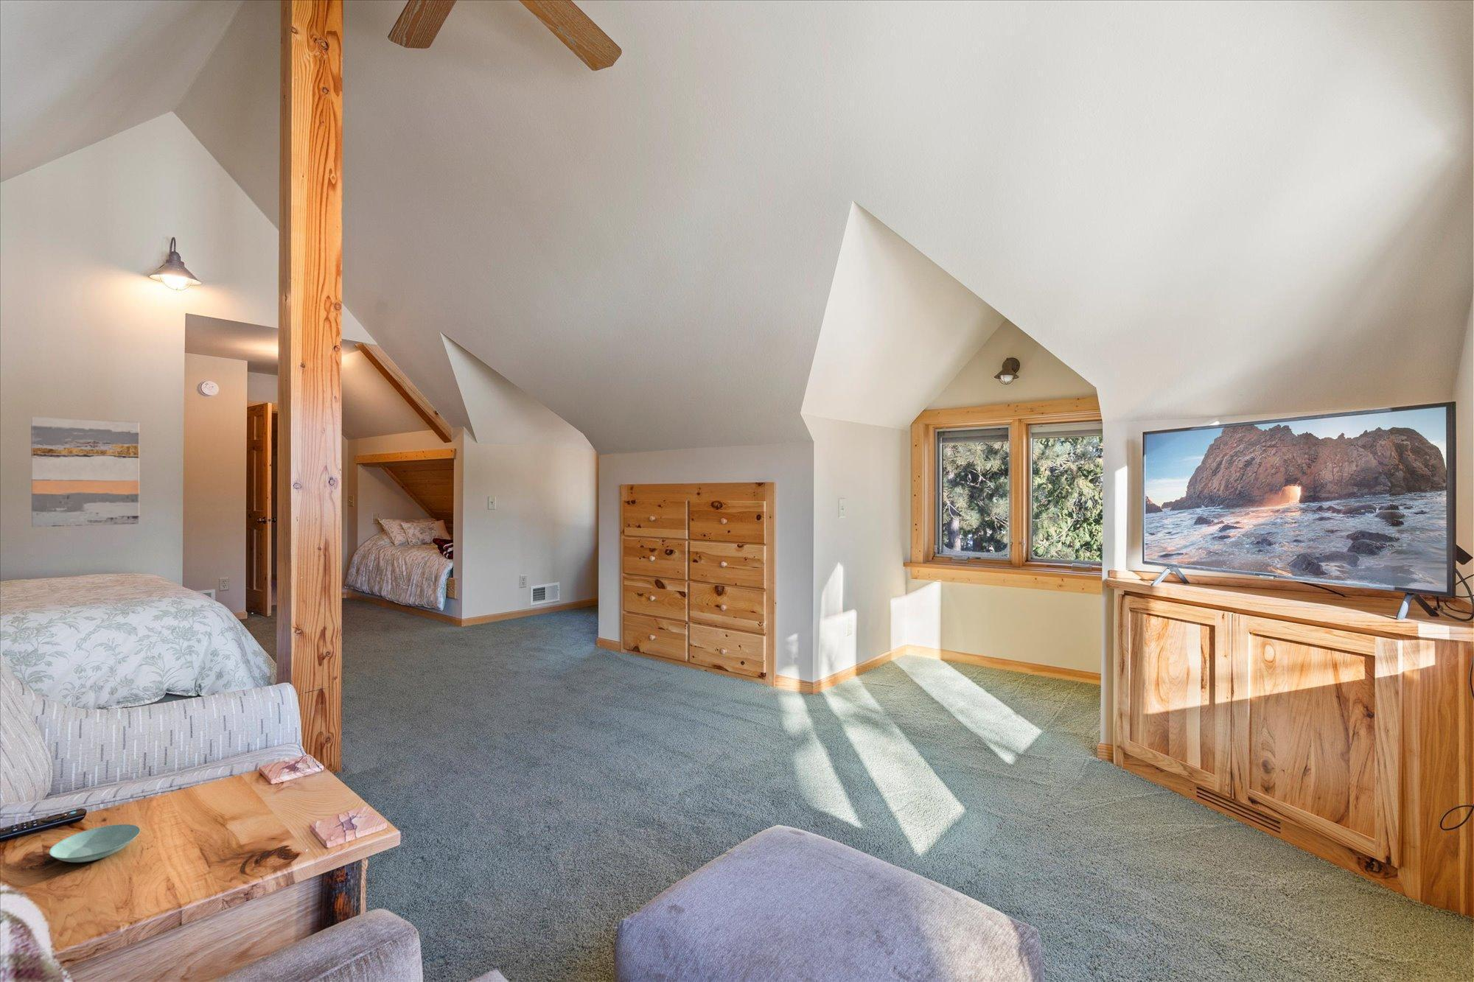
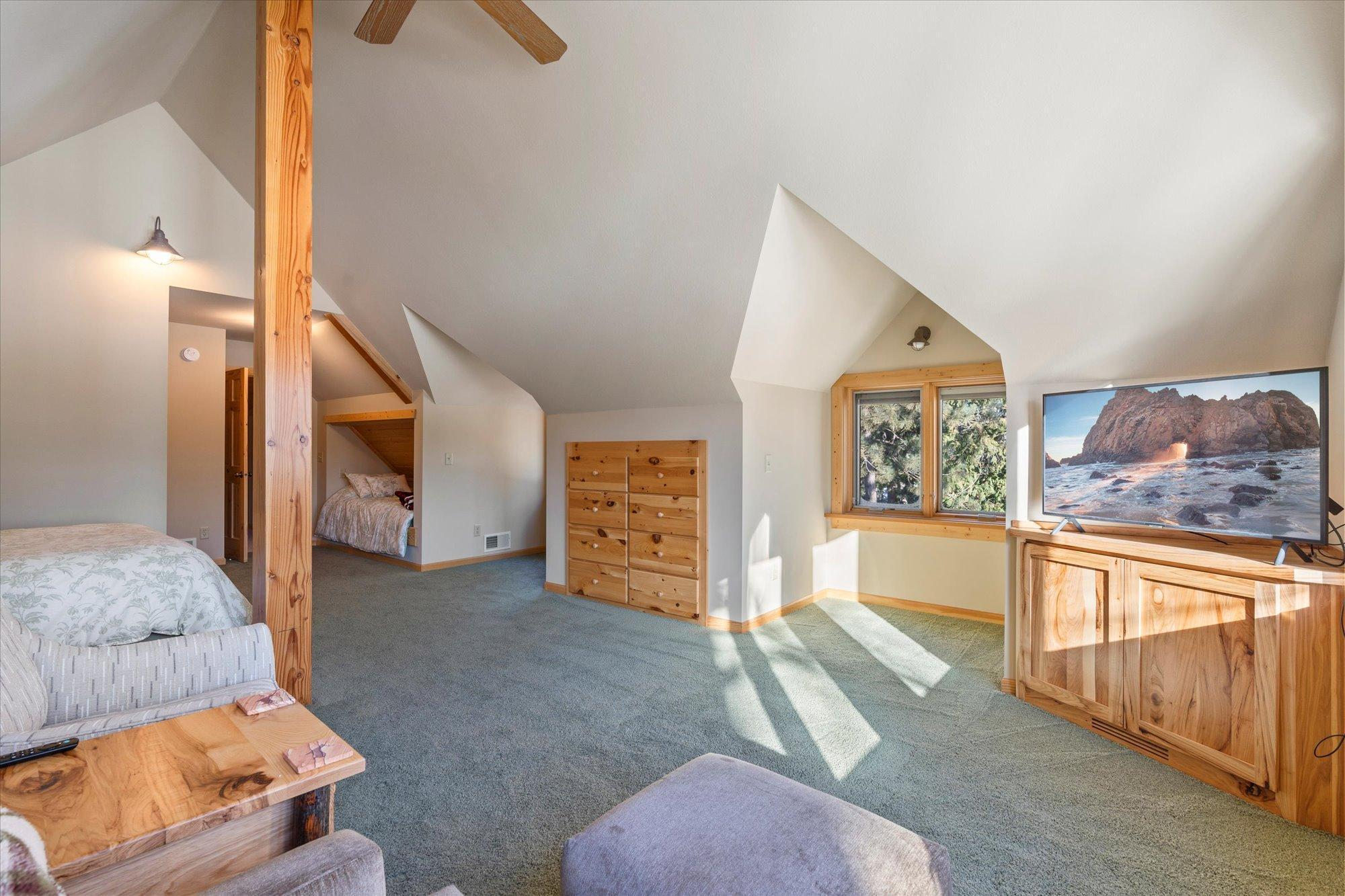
- wall art [31,416,140,527]
- saucer [48,823,140,864]
